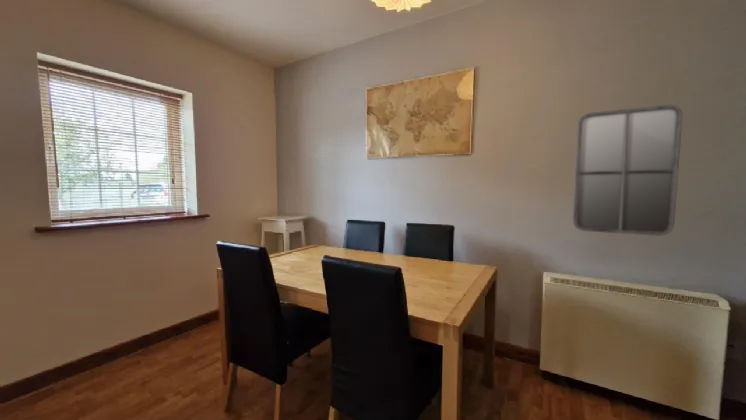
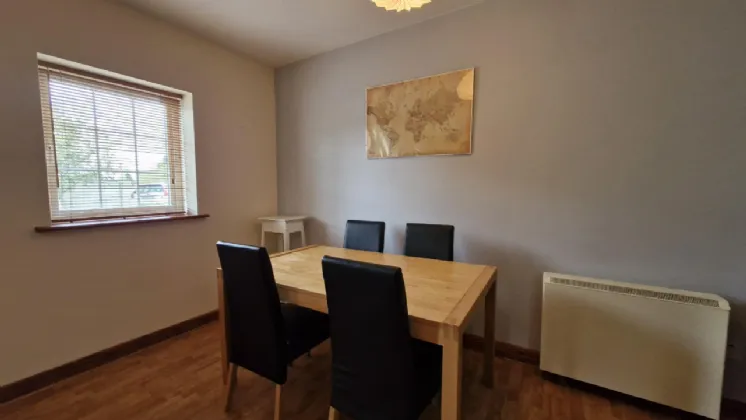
- home mirror [572,104,683,237]
